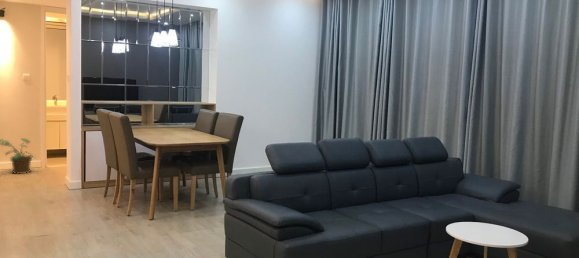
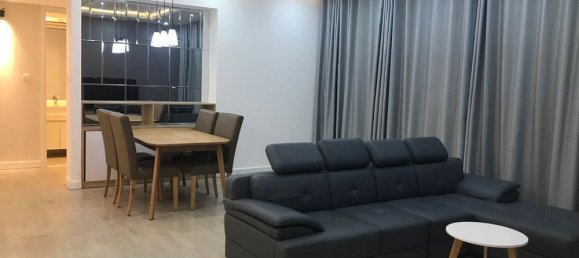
- potted plant [0,137,37,175]
